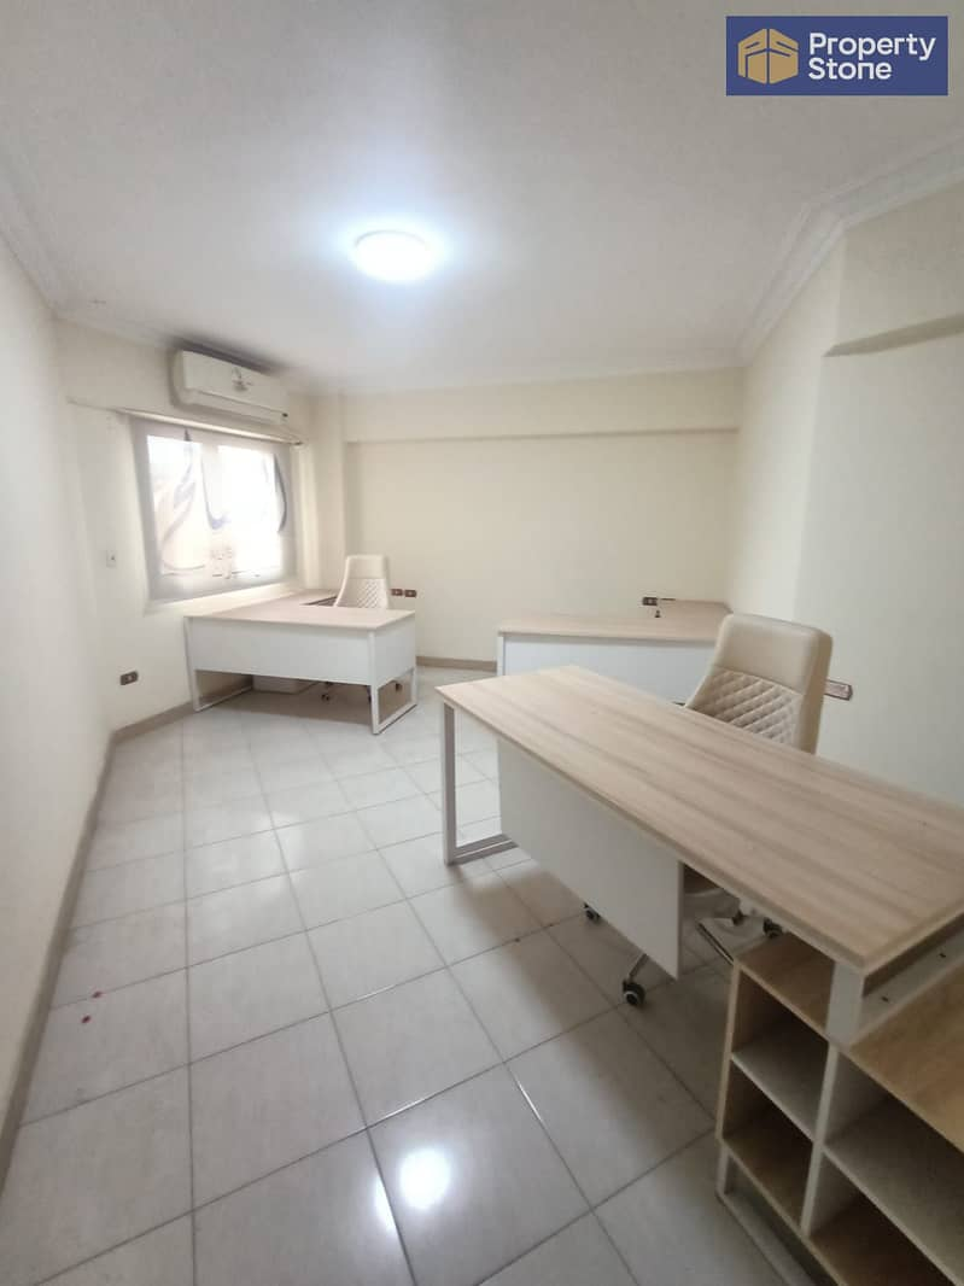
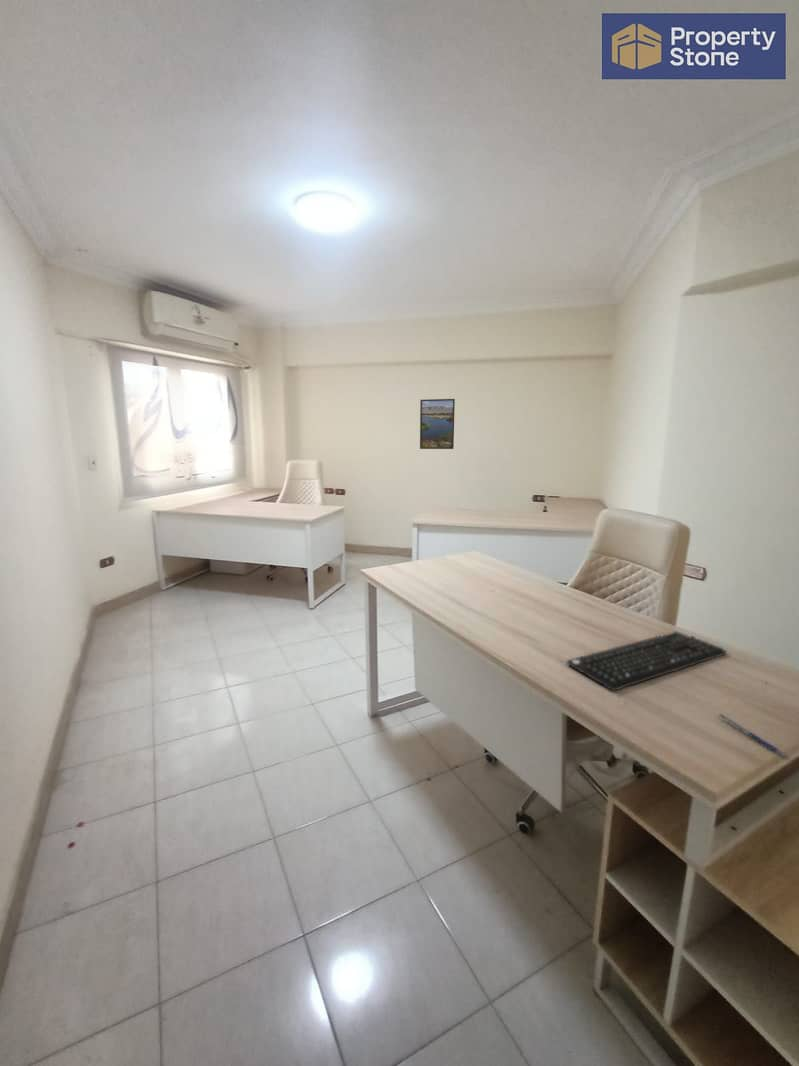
+ pen [717,713,789,759]
+ keyboard [566,630,728,692]
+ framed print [419,398,456,450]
